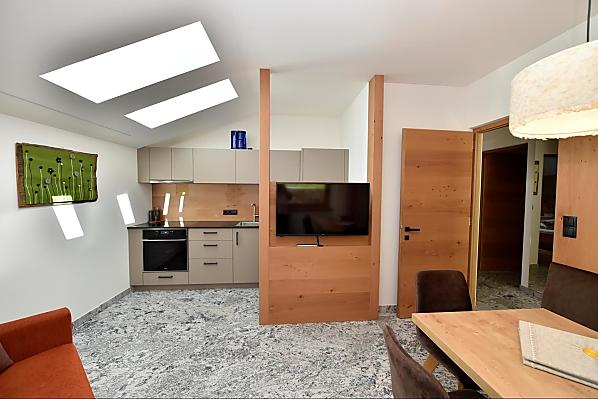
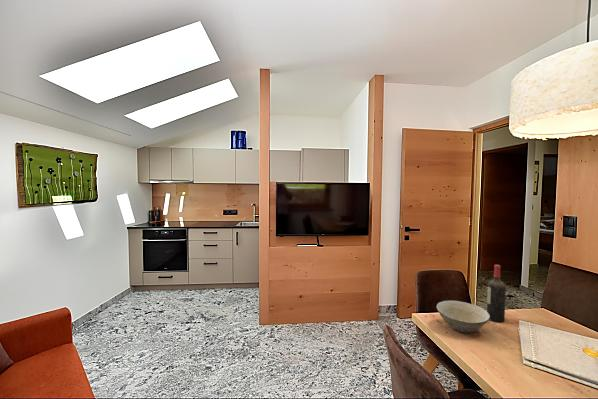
+ wine bottle [486,264,507,323]
+ bowl [436,300,490,334]
